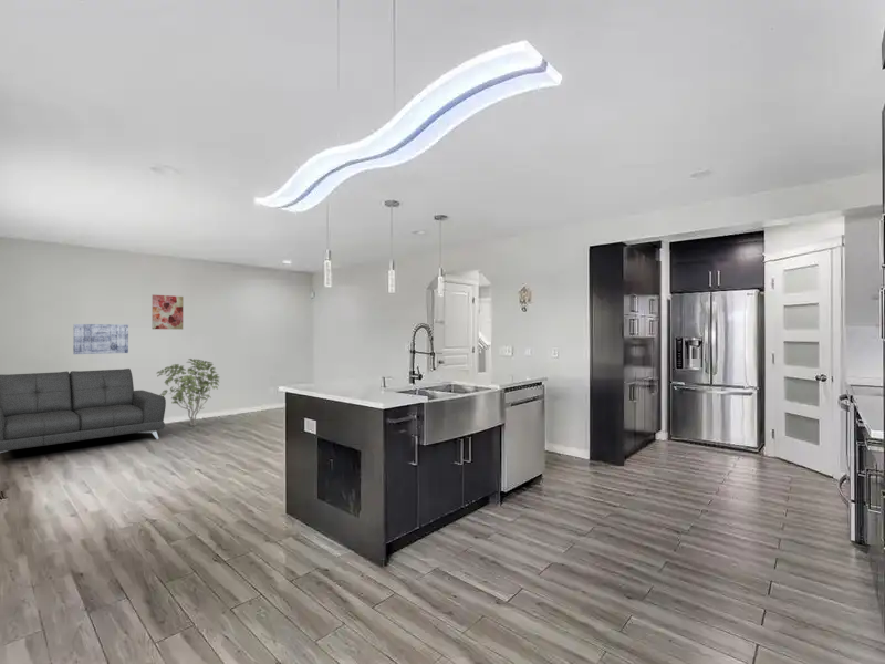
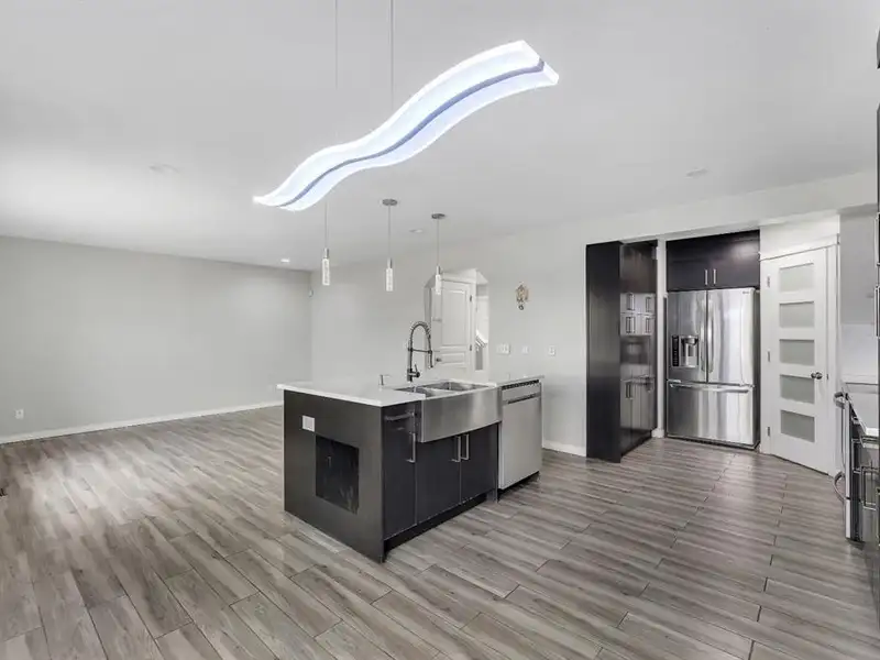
- shrub [155,357,221,427]
- wall art [150,294,184,330]
- sofa [0,367,167,454]
- wall art [72,323,129,355]
